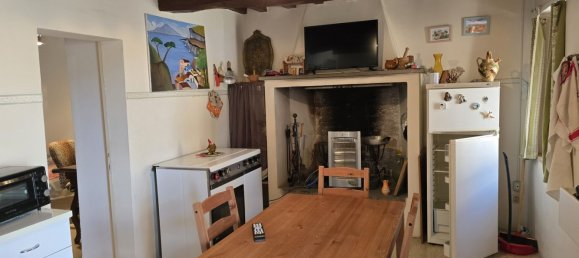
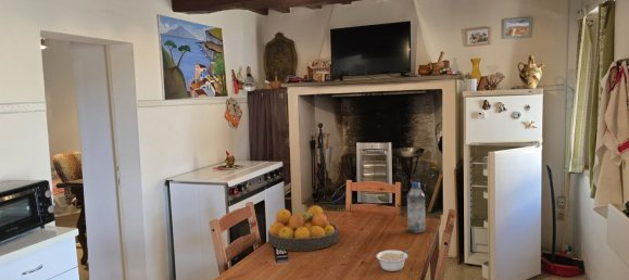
+ fruit bowl [267,204,340,252]
+ legume [376,247,412,272]
+ water bottle [406,181,427,234]
